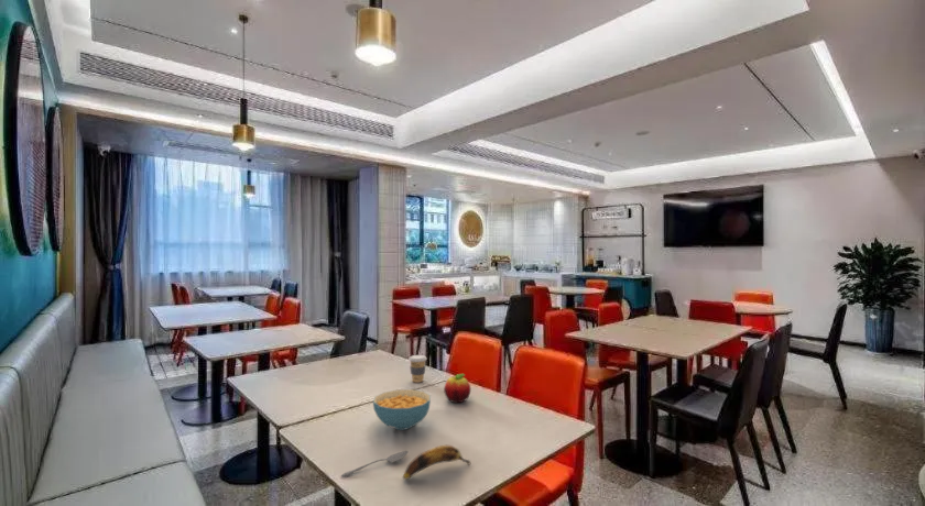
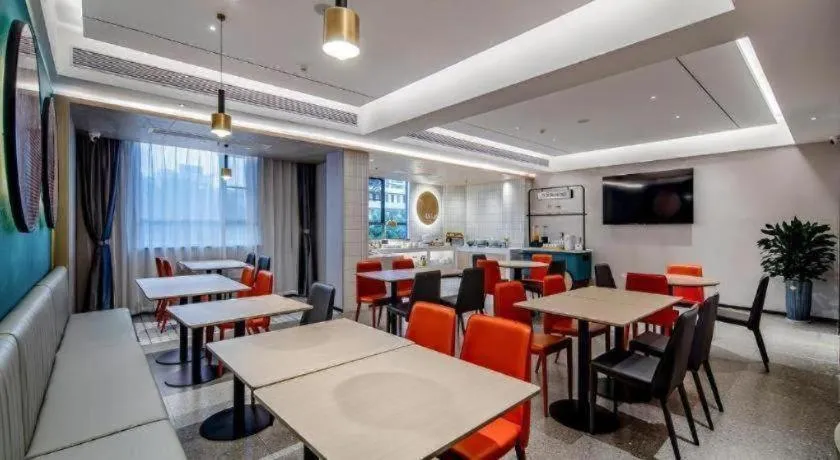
- cereal bowl [372,388,432,431]
- fruit [443,373,472,404]
- spoon [340,450,410,477]
- coffee cup [407,354,428,384]
- banana [402,444,472,481]
